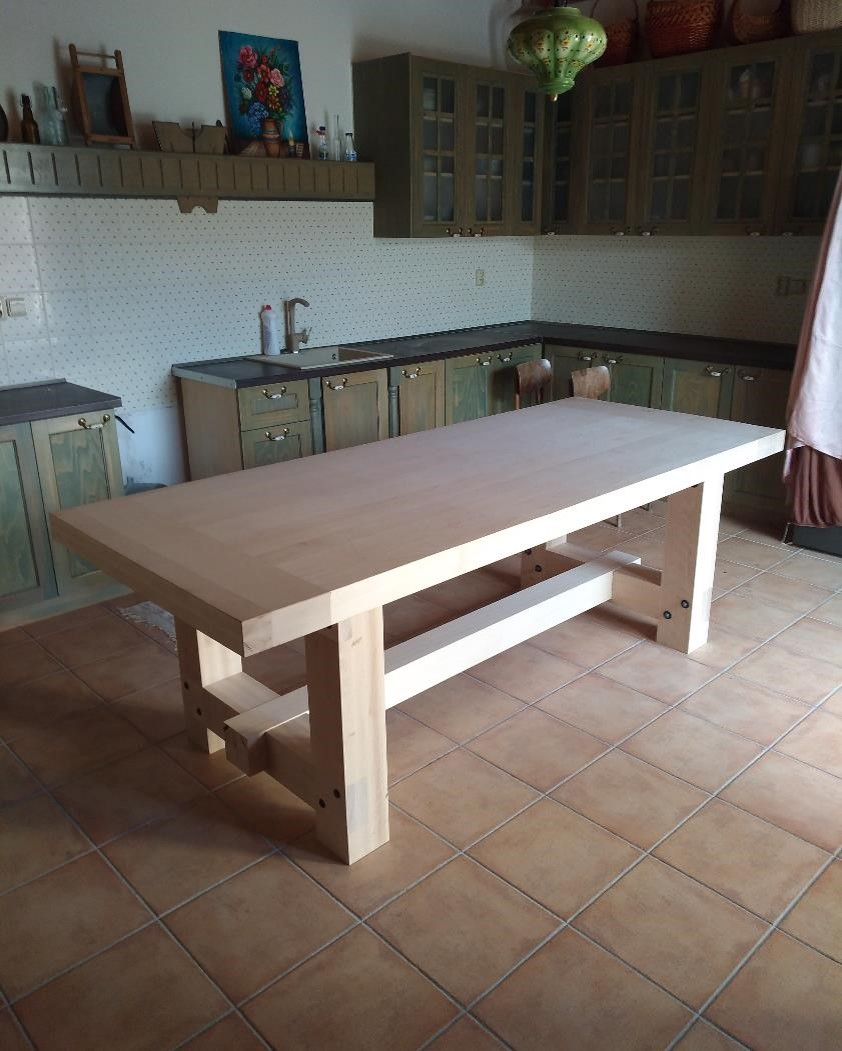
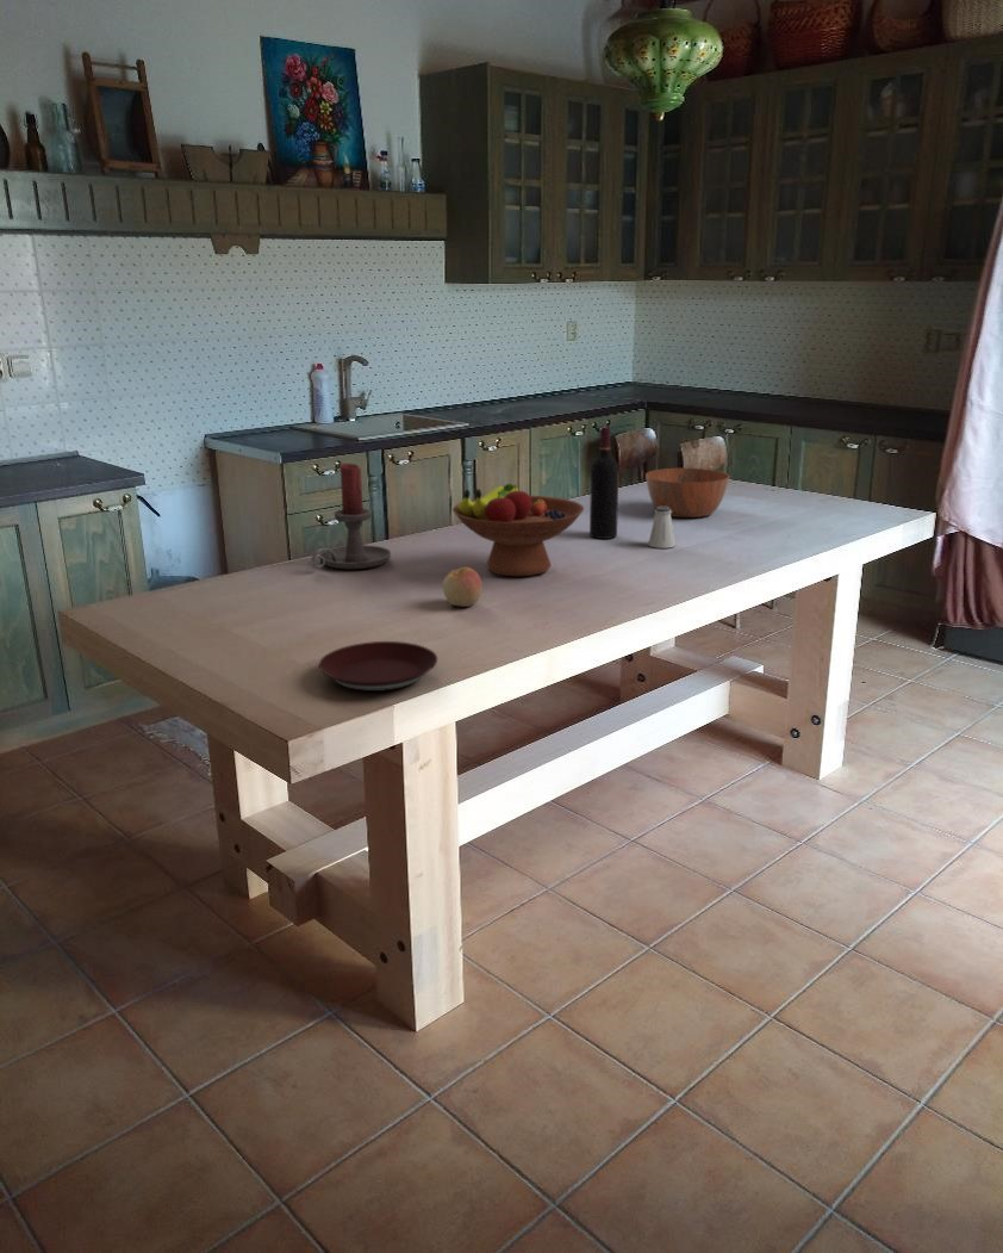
+ candle holder [311,461,392,570]
+ fruit bowl [451,483,585,577]
+ wine bottle [588,426,619,540]
+ apple [442,566,484,608]
+ bowl [644,467,730,519]
+ plate [318,640,438,693]
+ saltshaker [647,507,677,550]
